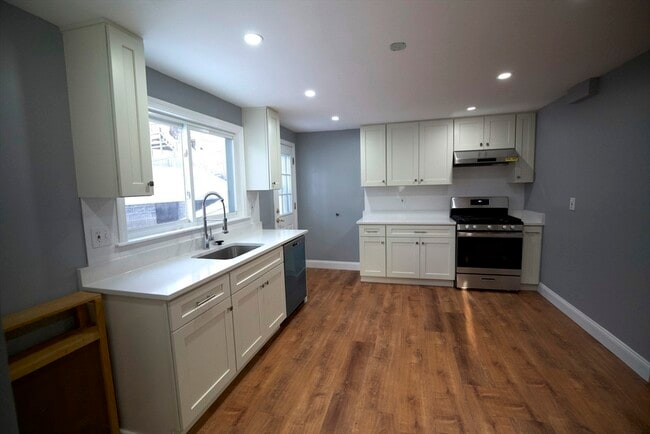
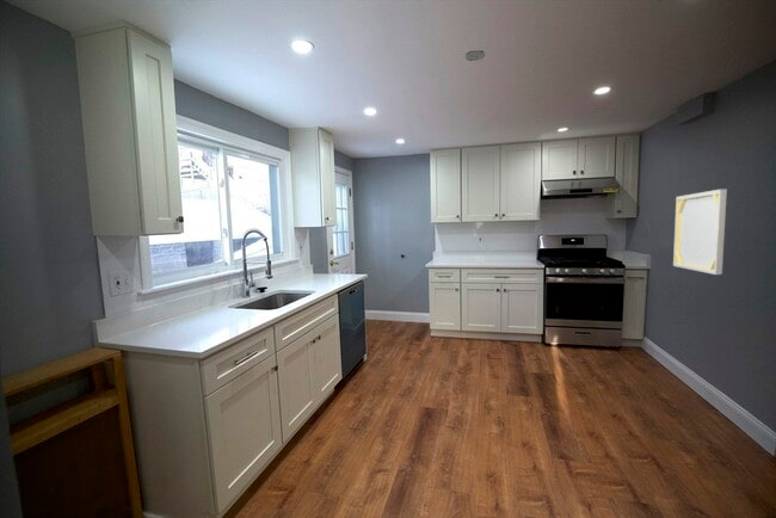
+ wall art [672,187,728,276]
